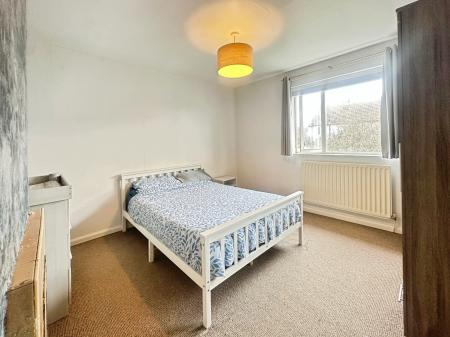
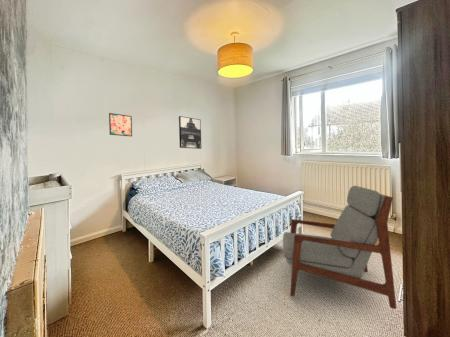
+ wall art [178,115,202,150]
+ armchair [282,185,397,310]
+ wall art [108,112,133,137]
